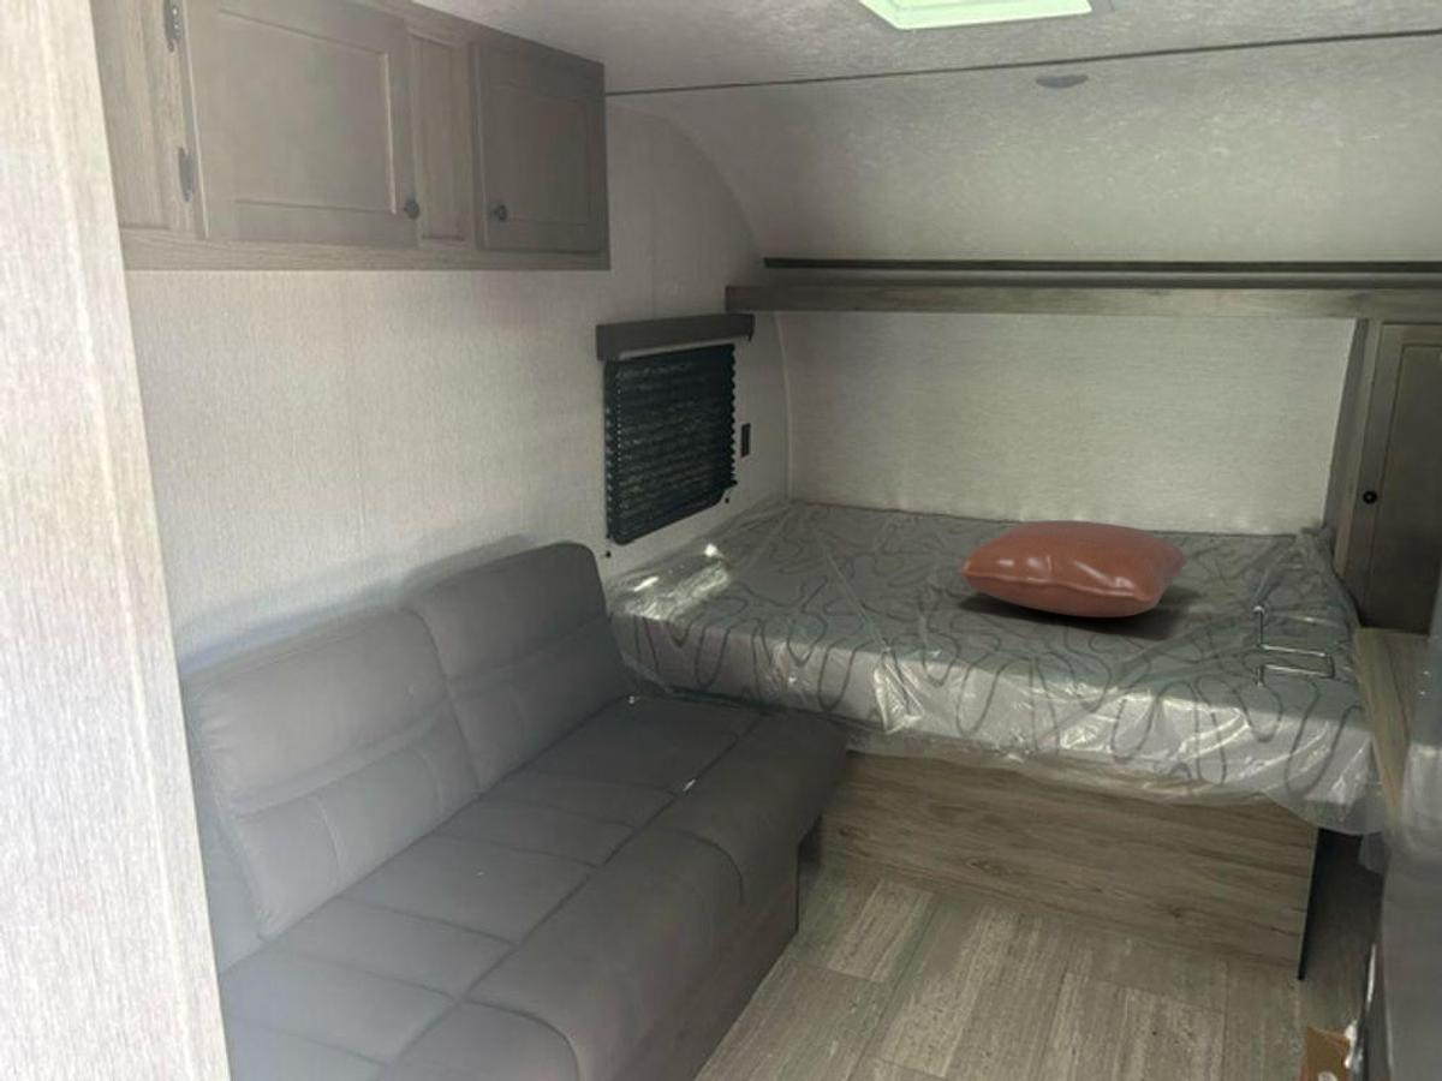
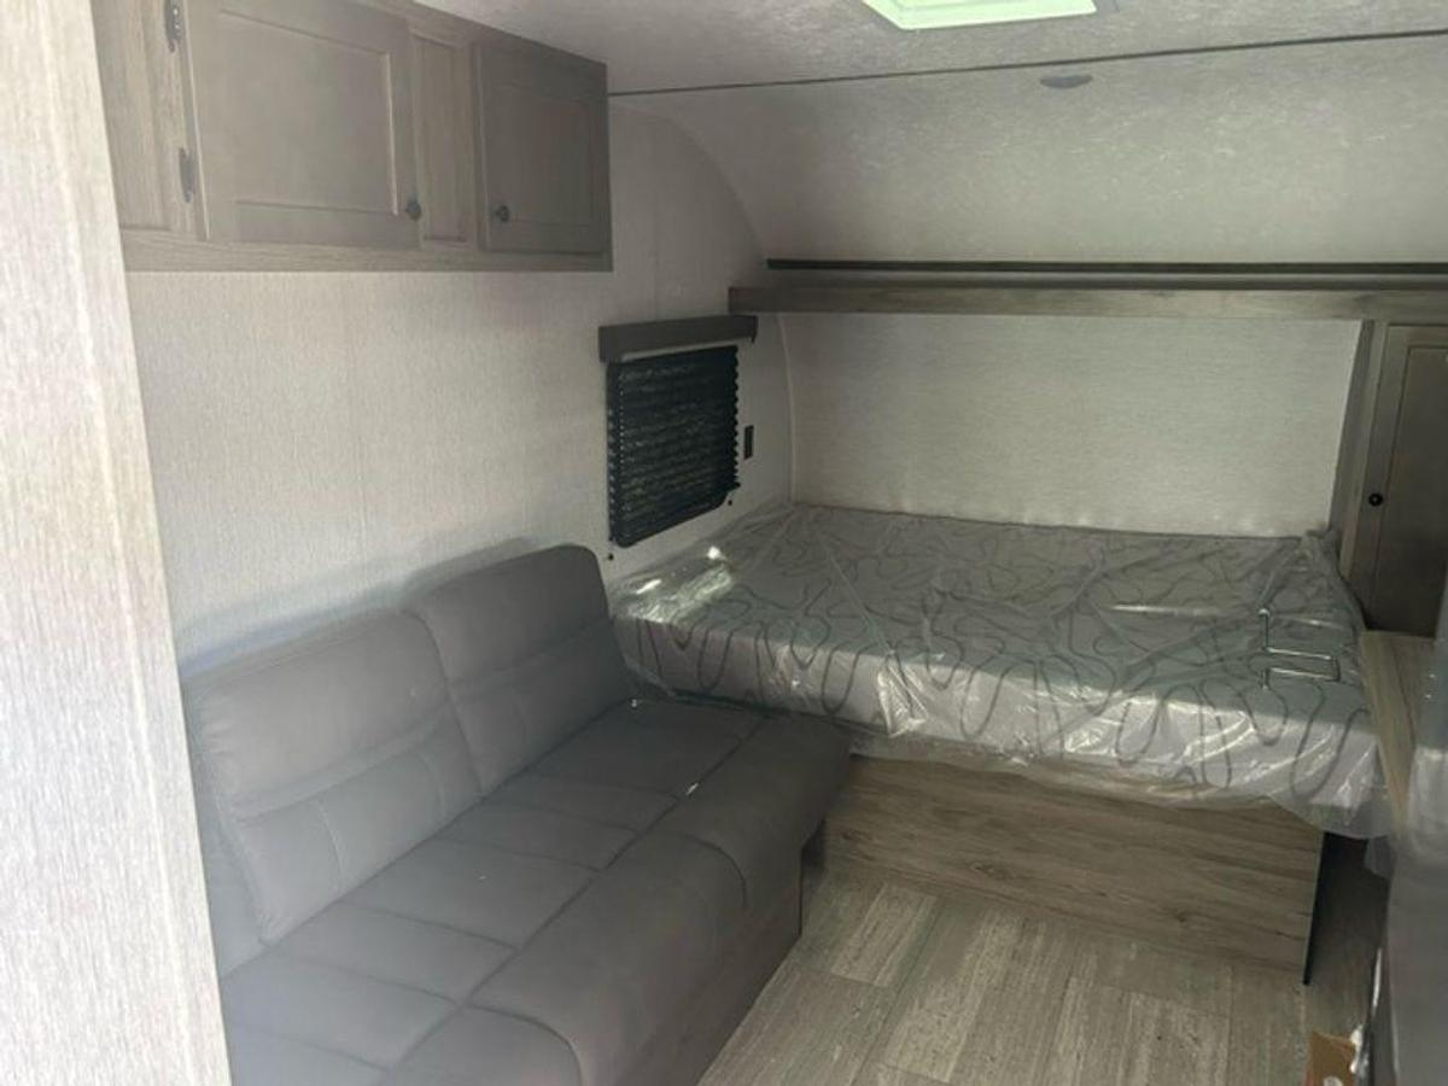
- pillow [957,519,1188,619]
